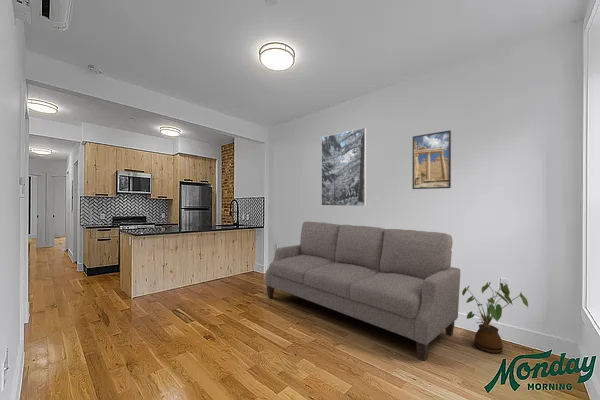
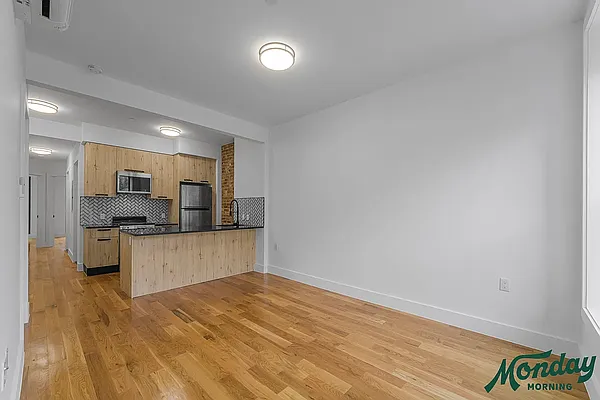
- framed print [411,129,452,190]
- sofa [265,221,461,362]
- house plant [461,281,529,354]
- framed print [320,127,367,207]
